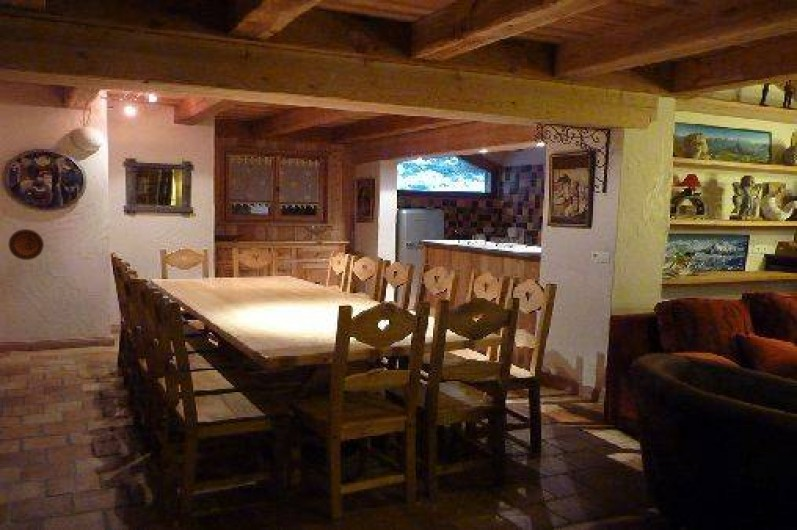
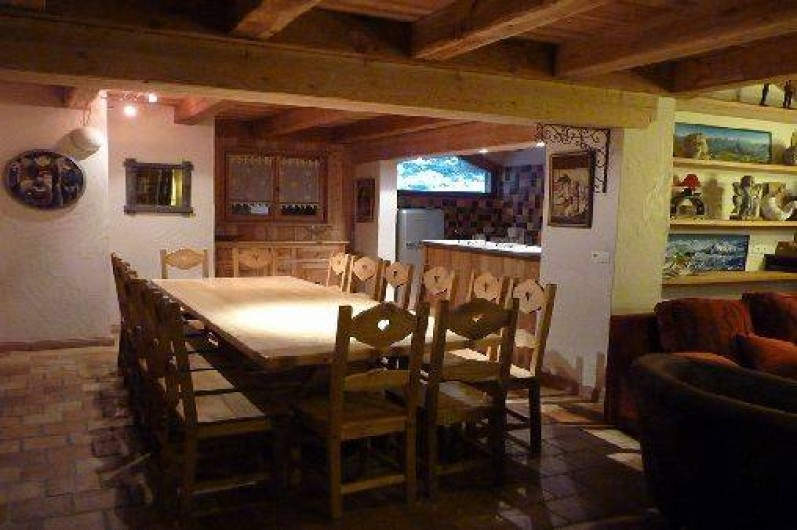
- decorative plate [7,228,45,261]
